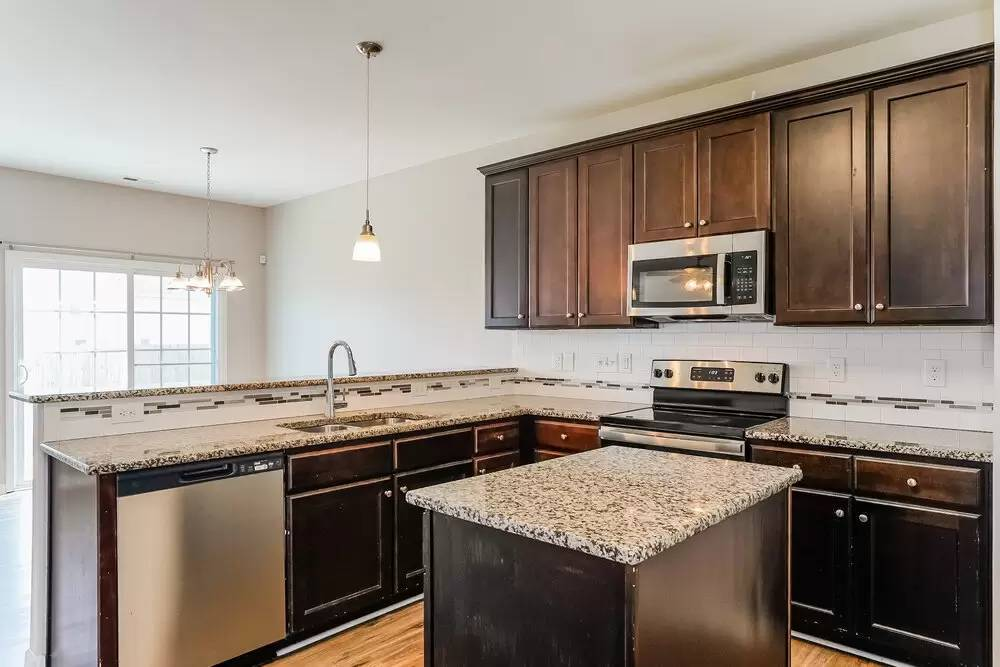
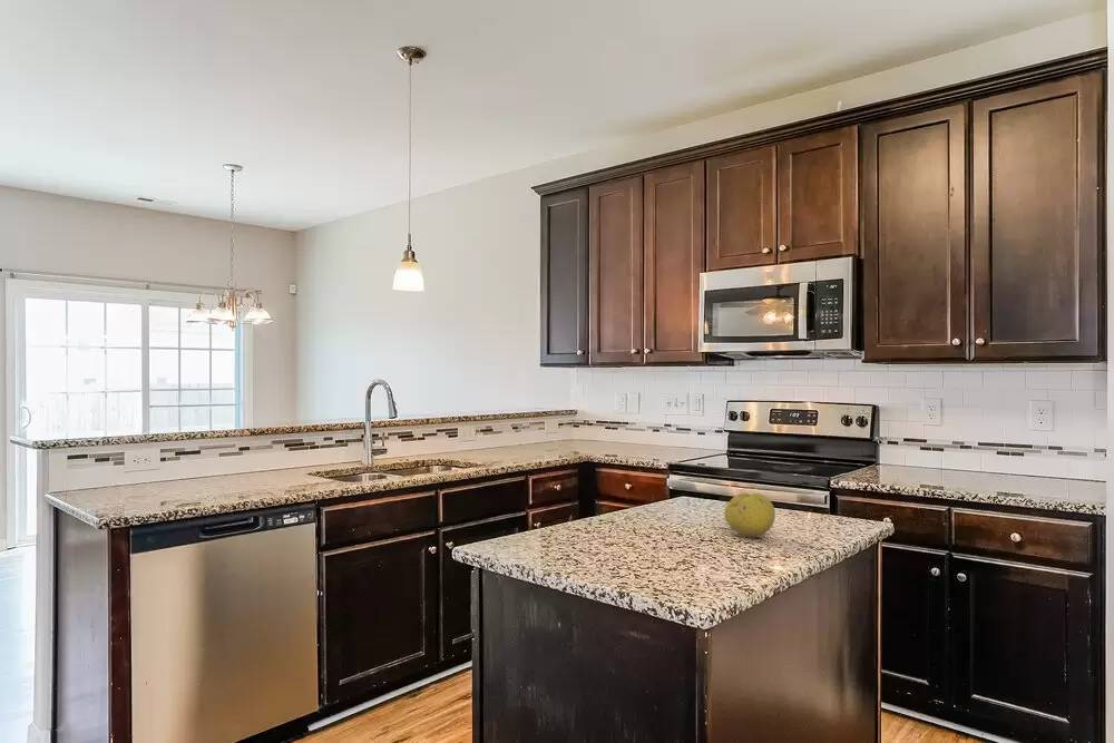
+ fruit [723,492,776,538]
